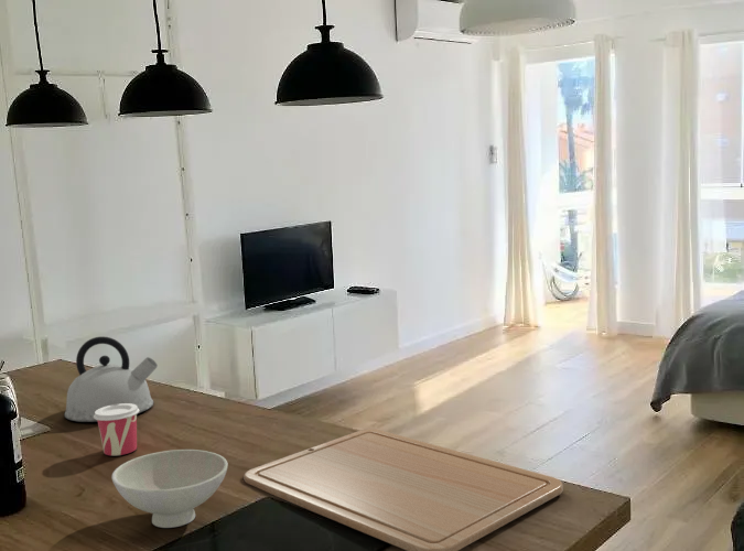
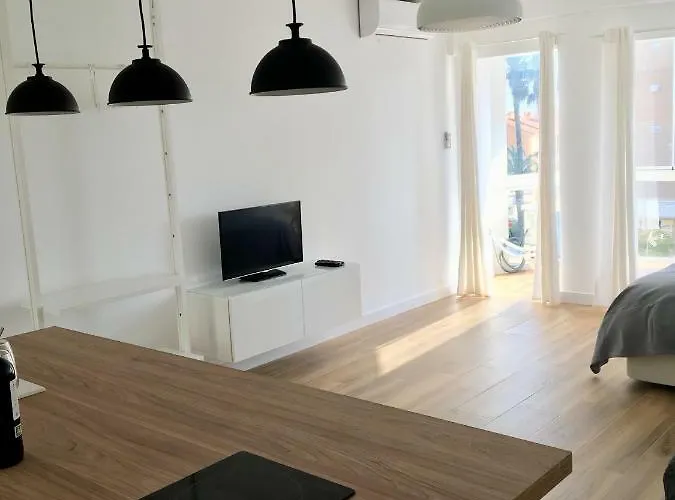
- kettle [64,335,159,423]
- bowl [110,449,229,529]
- chopping board [242,428,564,551]
- cup [94,403,140,456]
